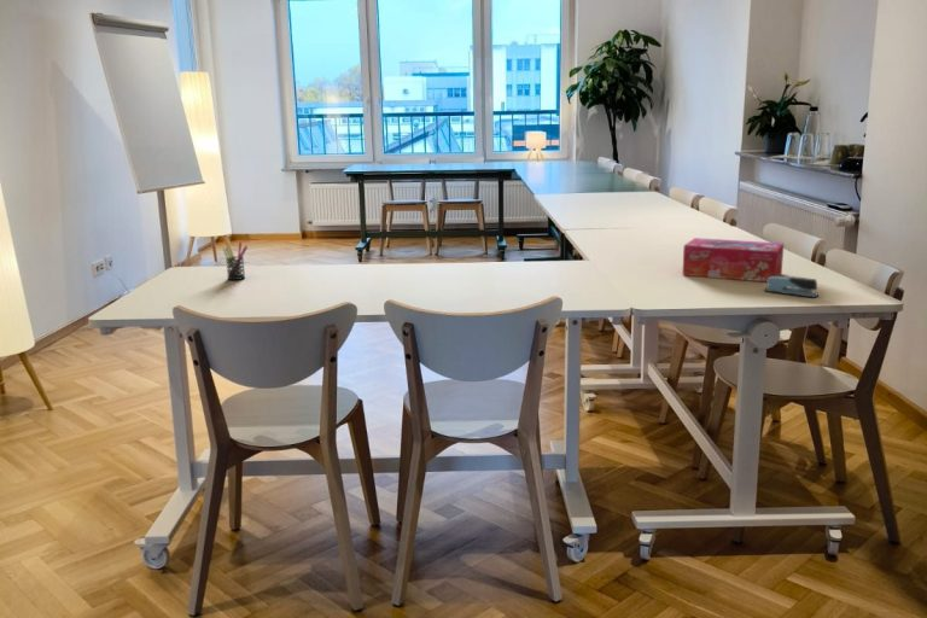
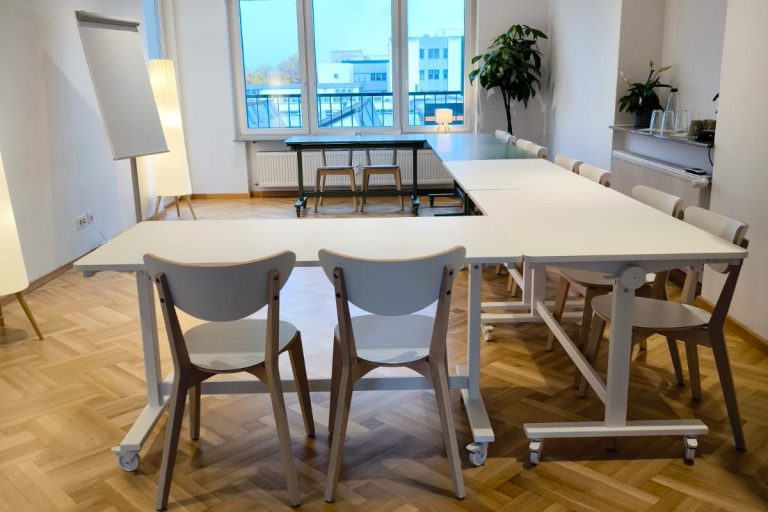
- pen holder [221,241,249,281]
- stapler [763,275,820,299]
- tissue box [682,237,785,282]
